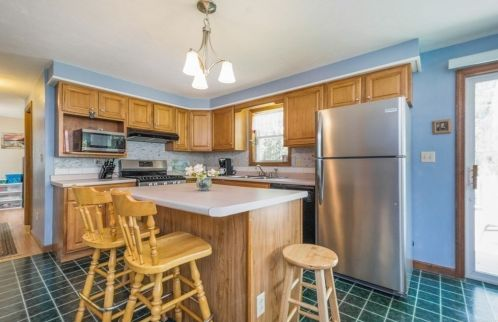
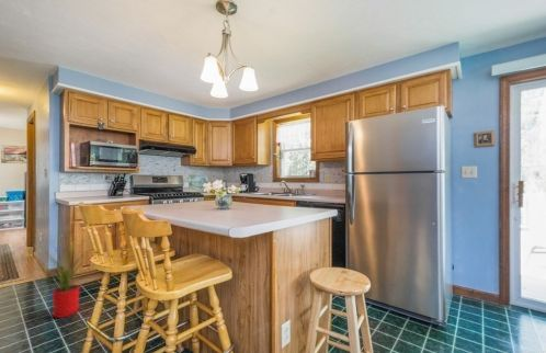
+ house plant [26,232,94,319]
